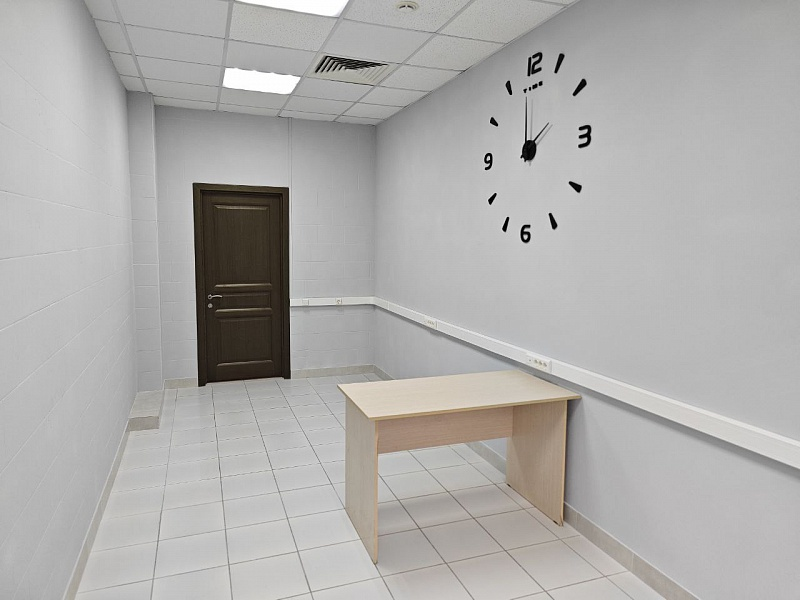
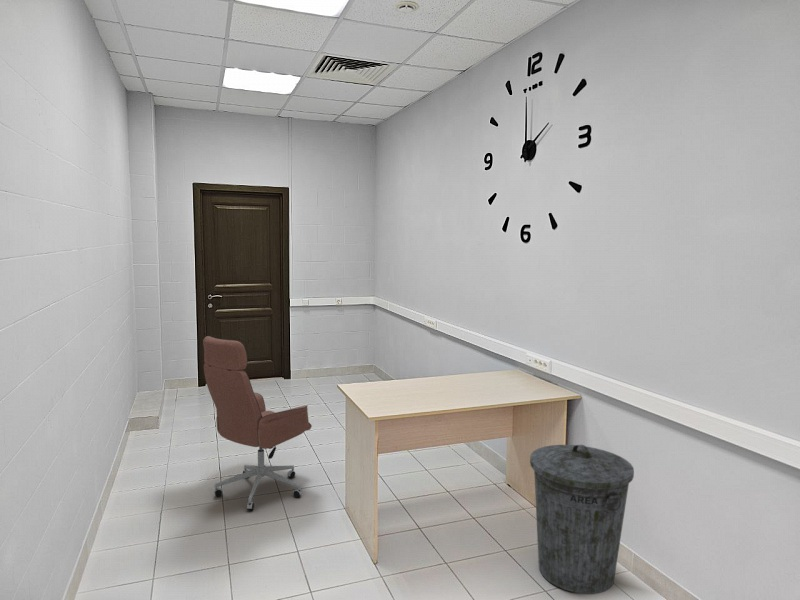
+ trash can [529,444,635,595]
+ office chair [202,335,313,511]
